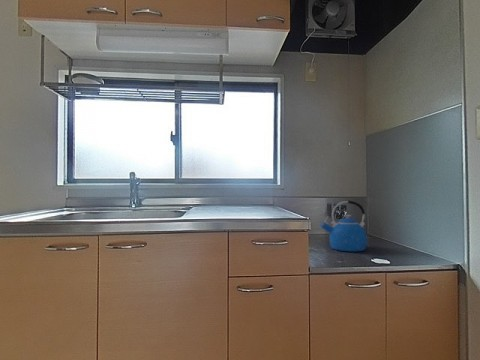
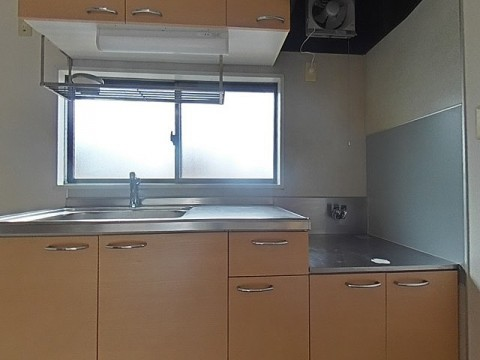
- kettle [320,200,368,252]
